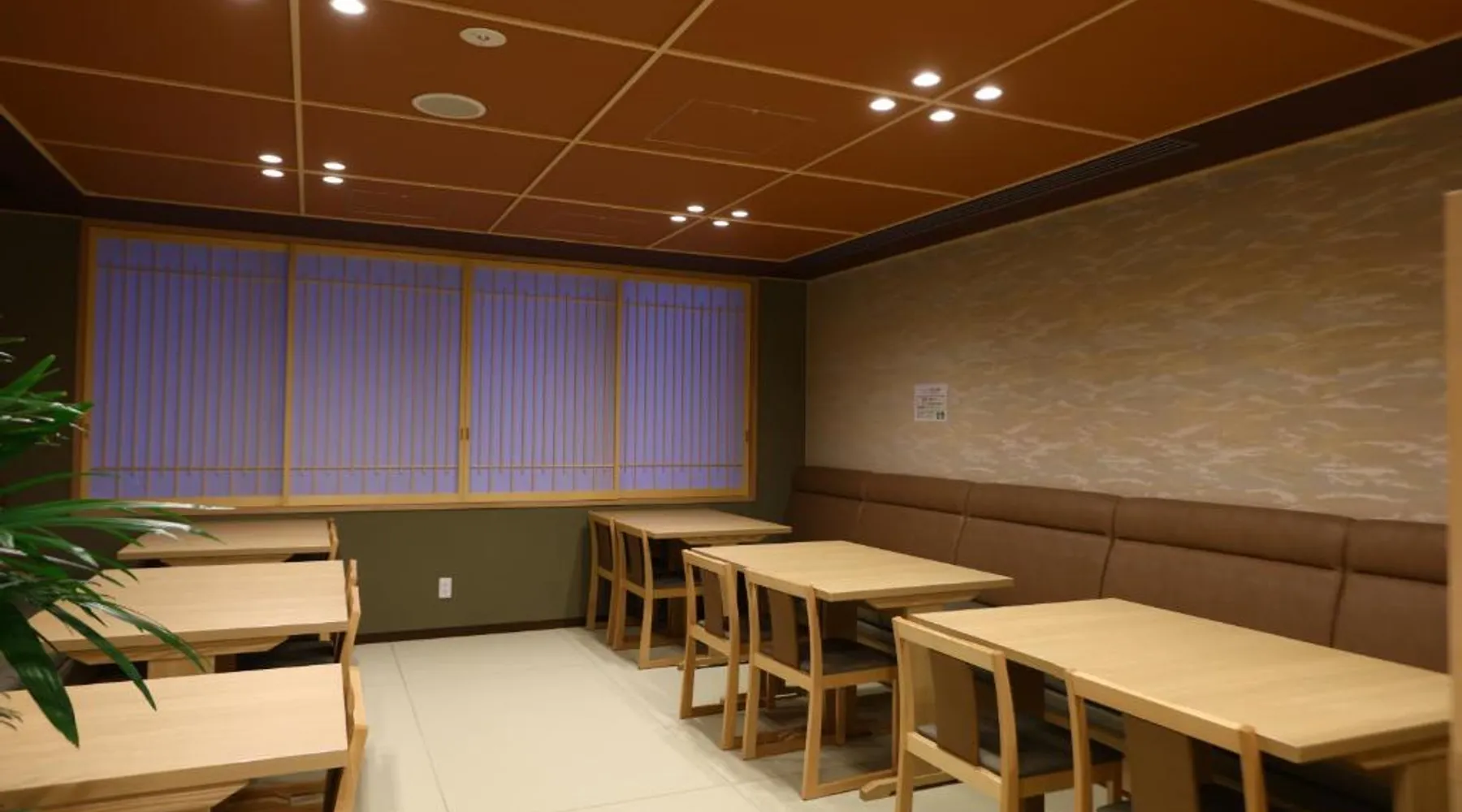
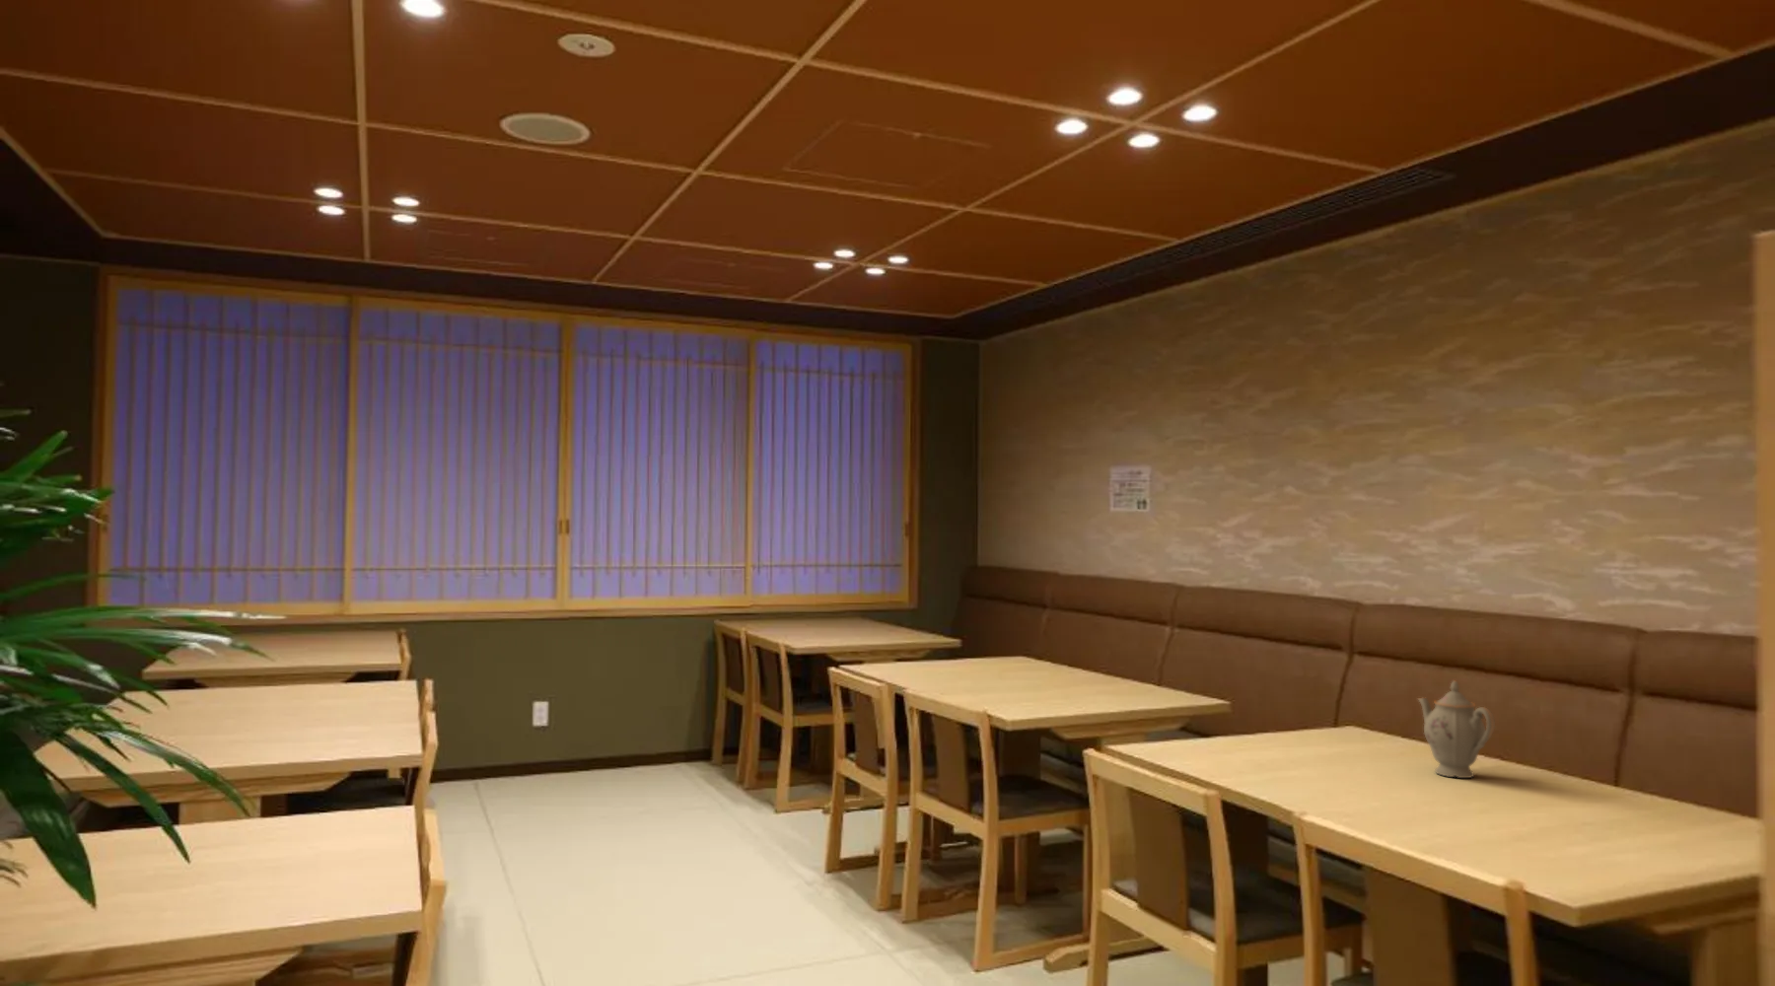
+ chinaware [1416,679,1496,778]
